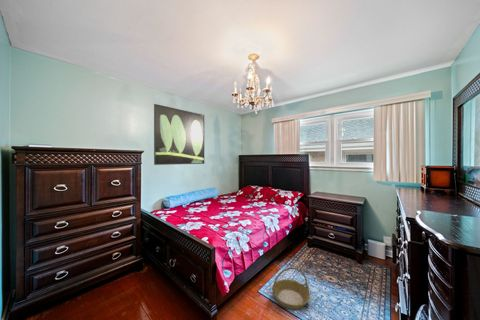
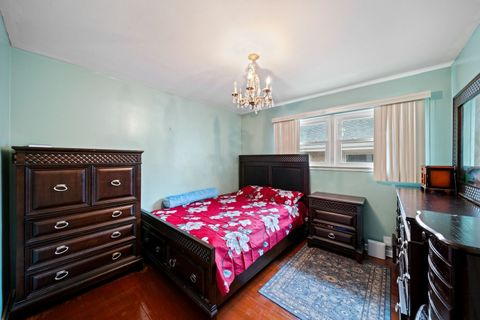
- basket [271,266,311,311]
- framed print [153,103,205,166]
